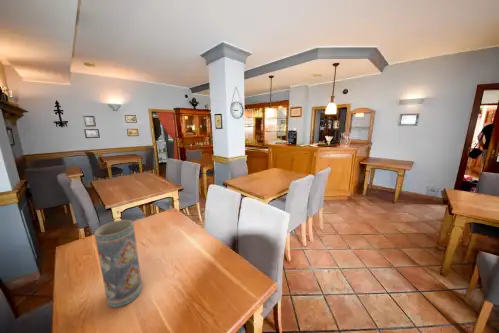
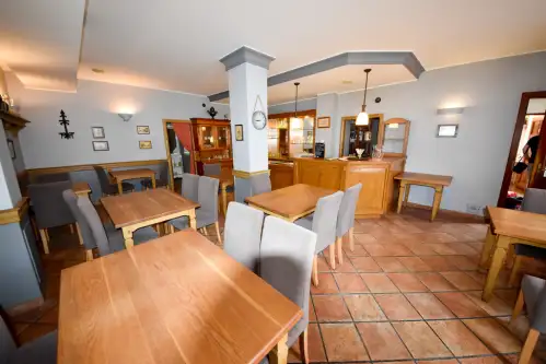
- vase [93,219,143,309]
